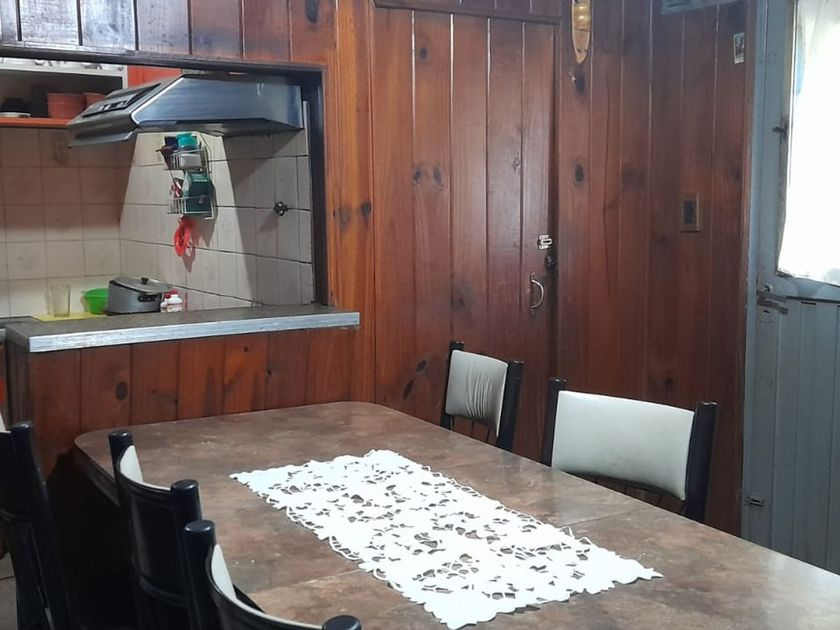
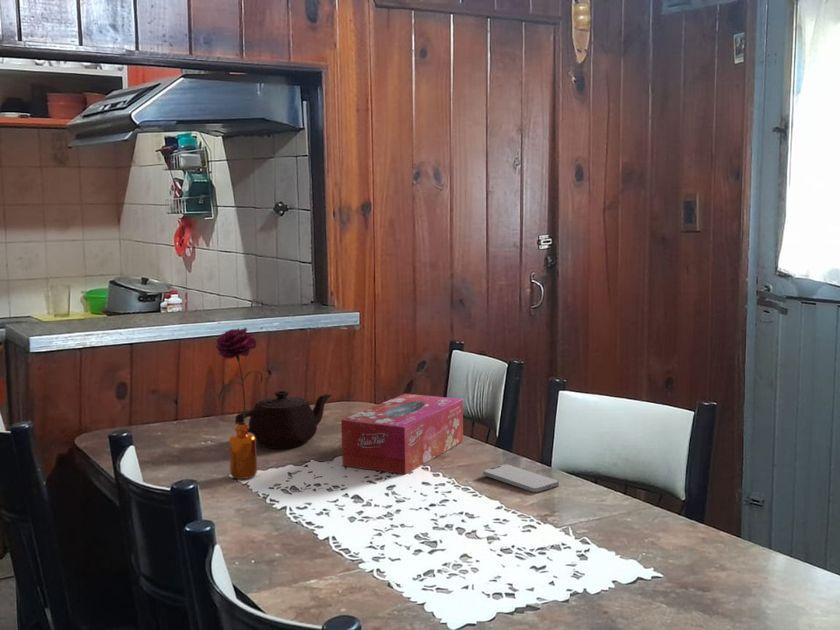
+ tissue box [340,393,464,475]
+ flower [214,327,263,480]
+ teapot [234,390,332,449]
+ smartphone [482,463,560,493]
